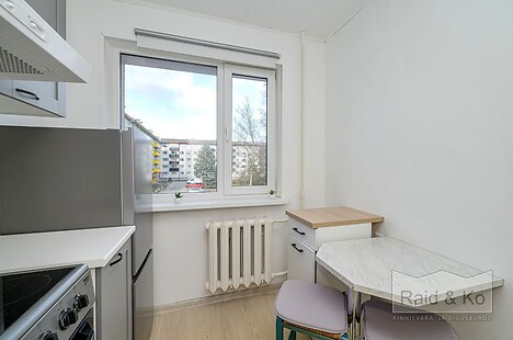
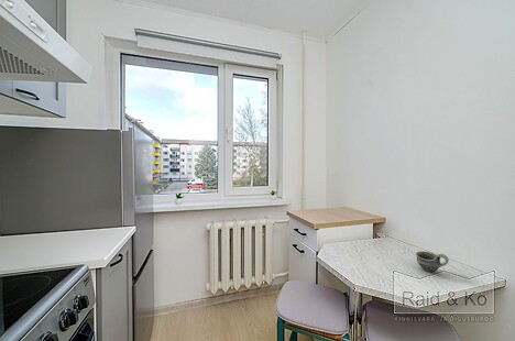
+ cup [415,250,450,273]
